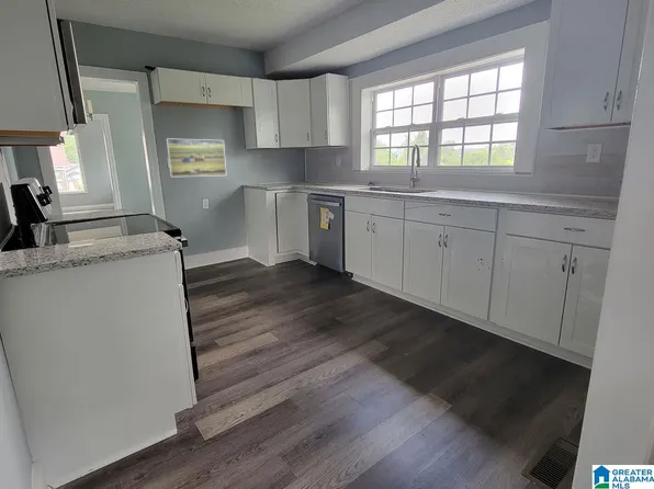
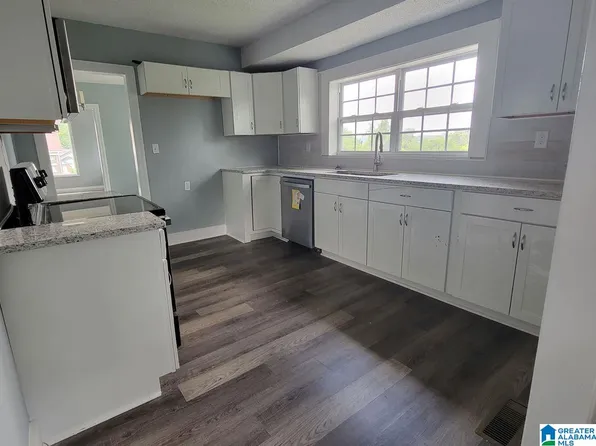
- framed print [166,137,227,178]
